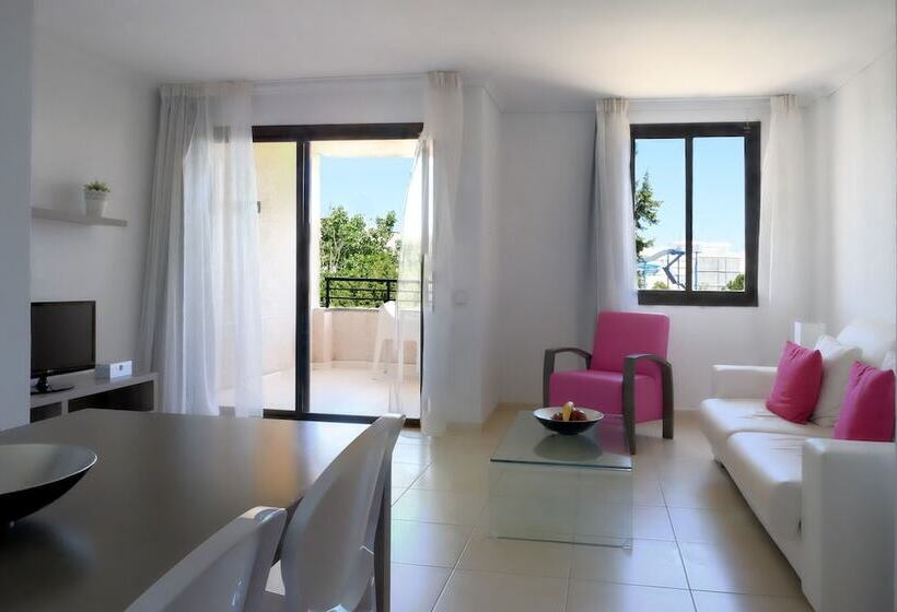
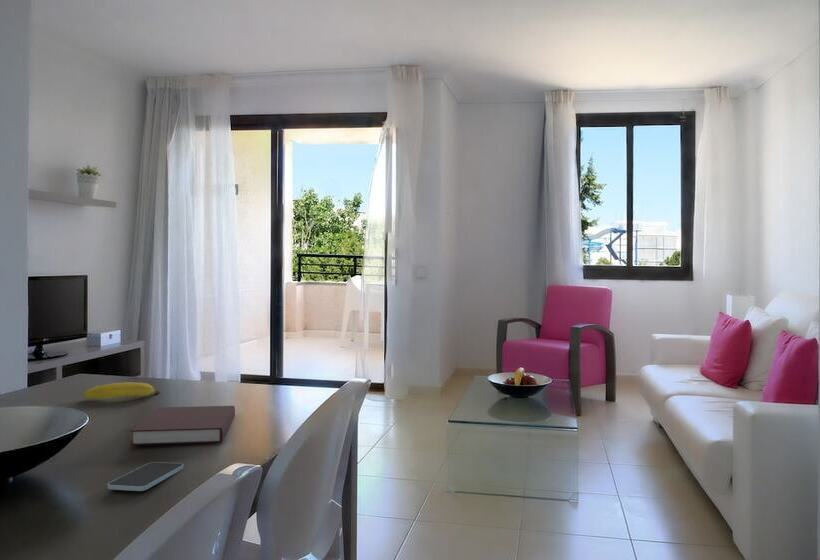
+ smartphone [107,461,184,492]
+ fruit [82,382,161,400]
+ notebook [130,405,236,446]
